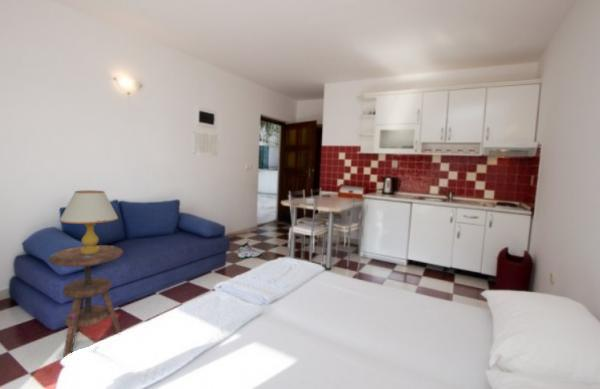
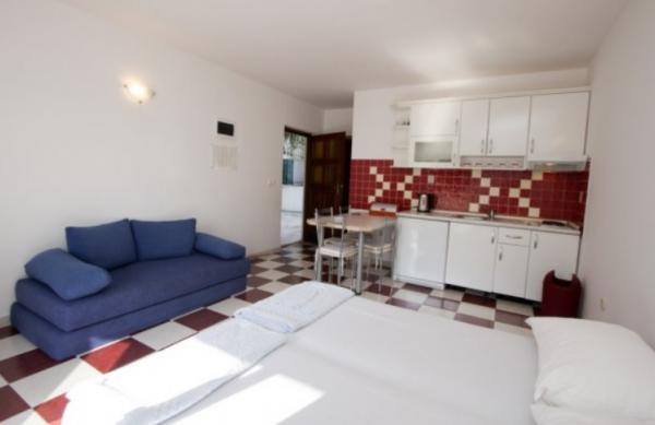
- sneaker [237,239,261,259]
- table lamp [58,189,119,254]
- side table [47,244,124,358]
